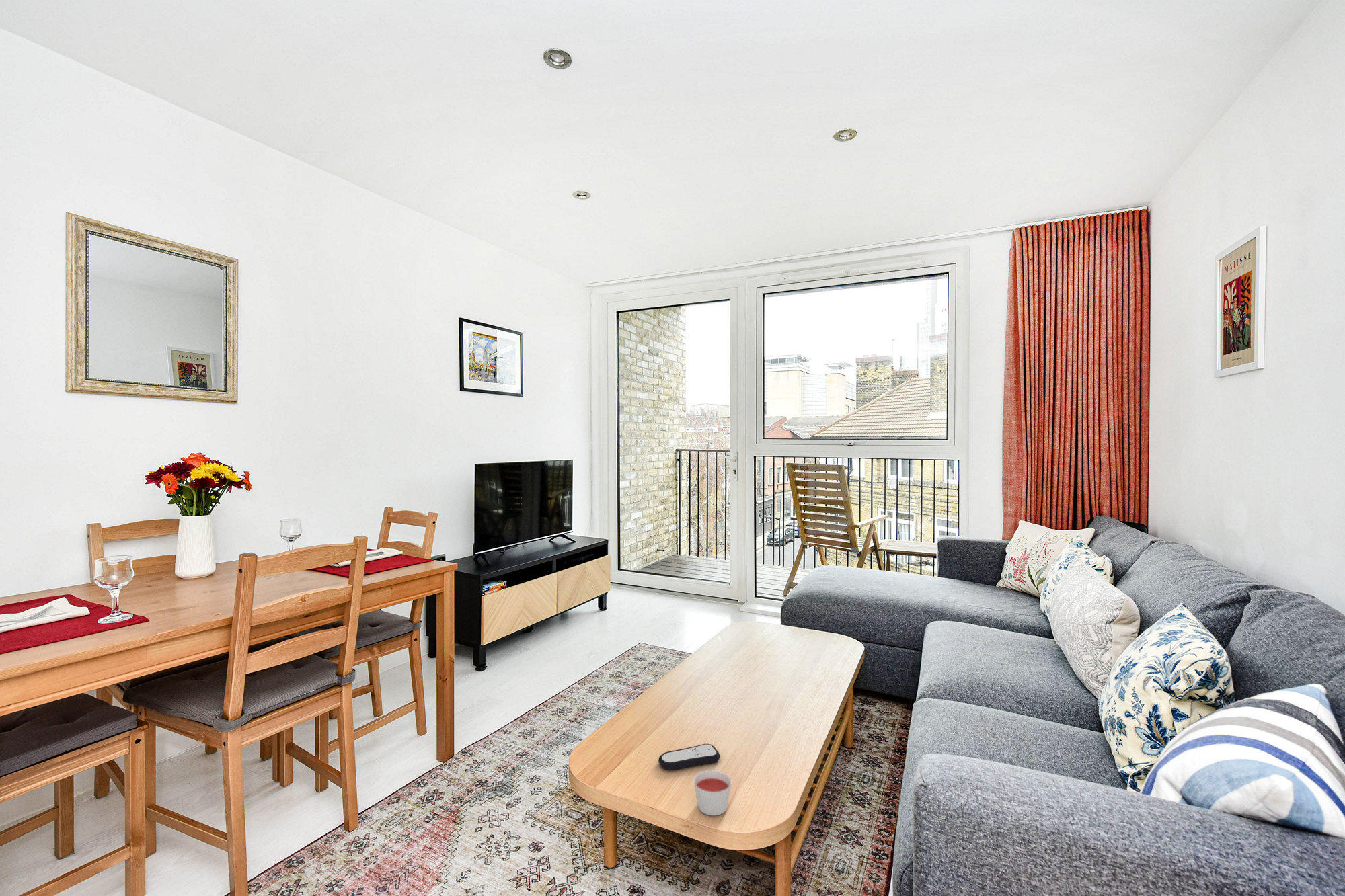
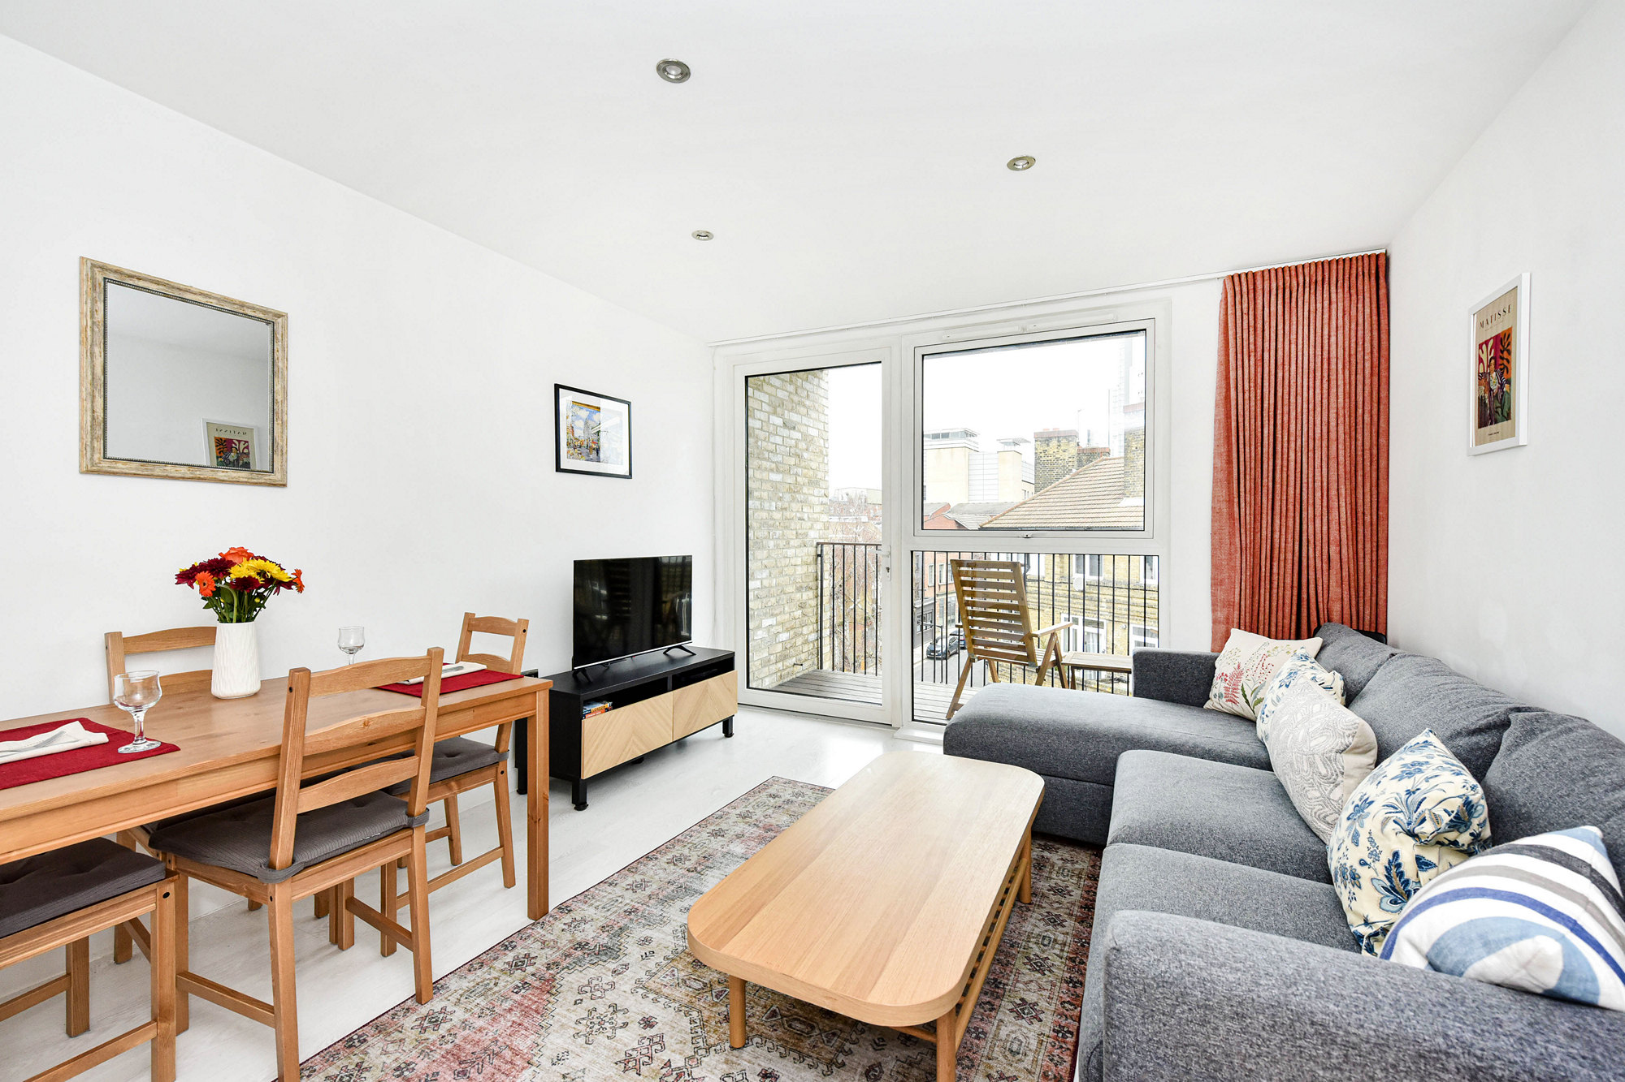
- remote control [658,743,721,771]
- candle [693,770,732,816]
